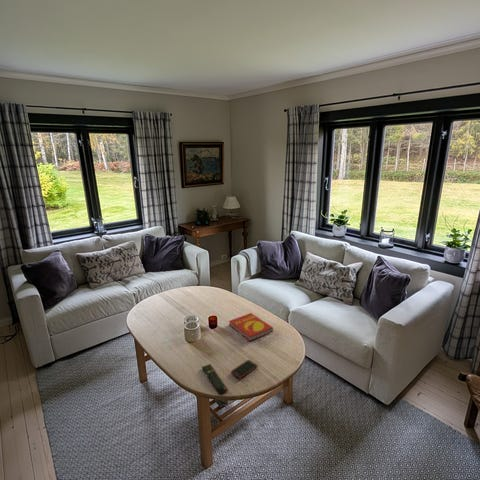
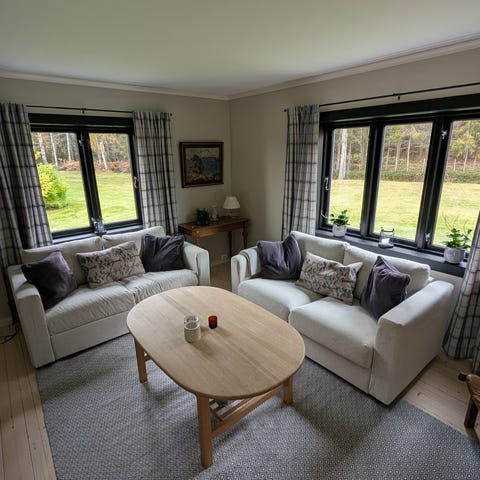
- cell phone [230,359,259,380]
- book [228,312,274,342]
- remote control [201,363,229,396]
